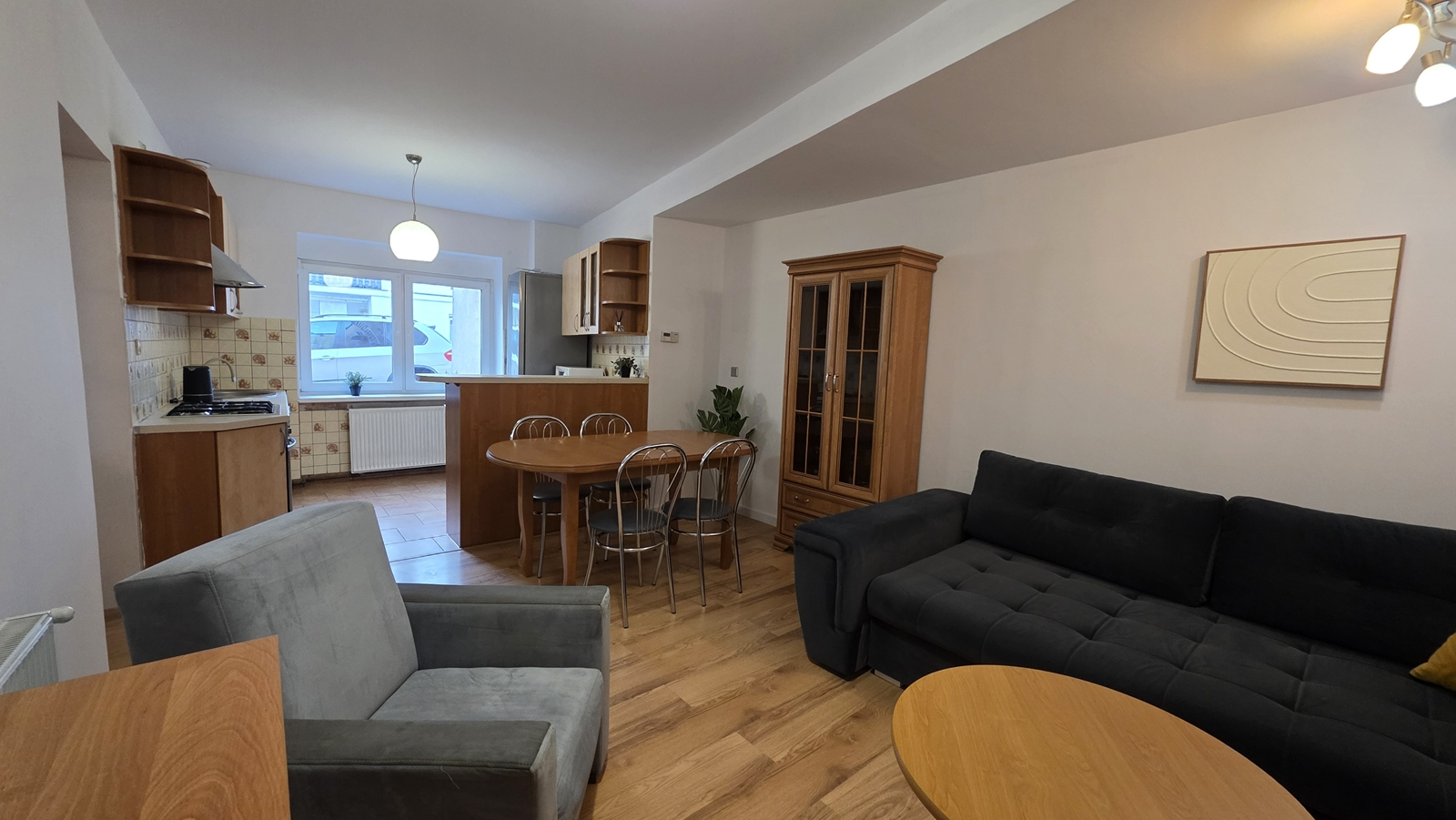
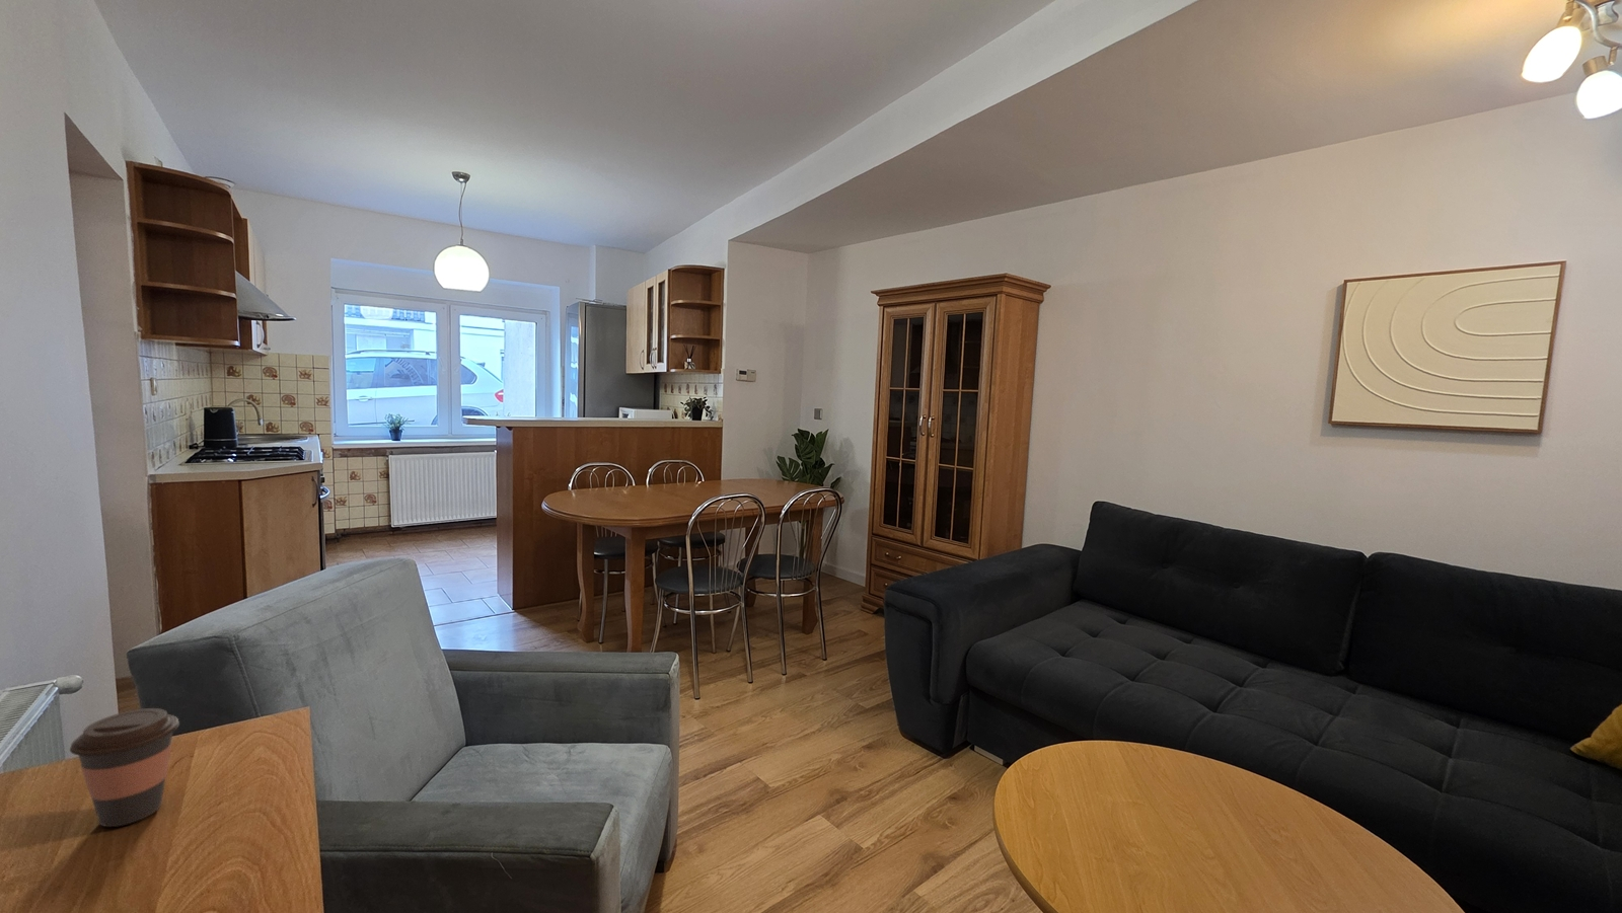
+ coffee cup [69,707,180,828]
